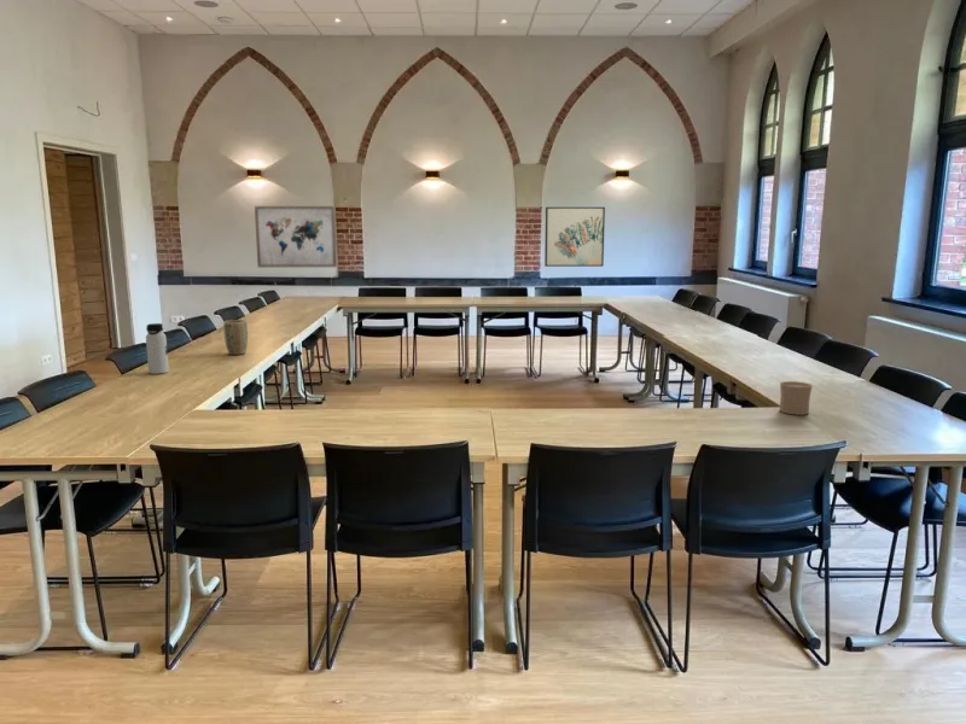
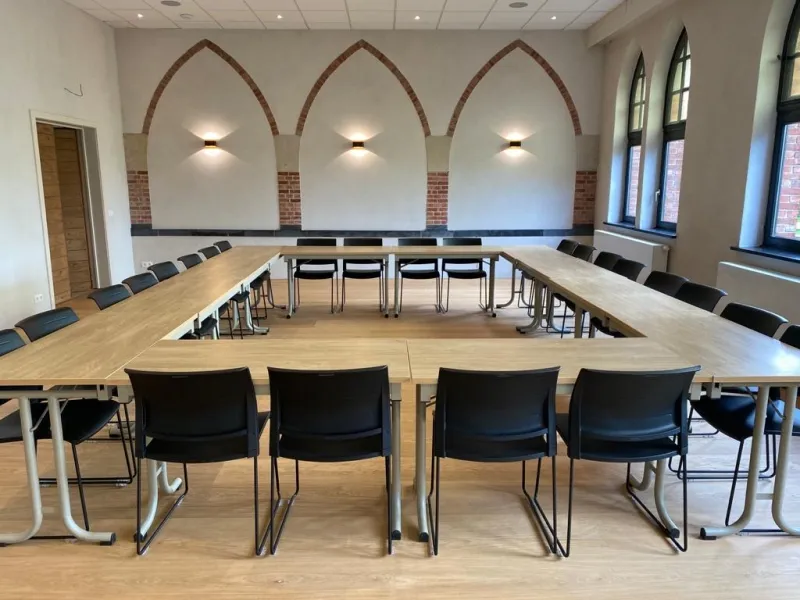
- water bottle [145,322,170,375]
- cup [779,380,813,415]
- plant pot [222,319,249,356]
- wall art [543,206,606,268]
- wall art [254,205,338,268]
